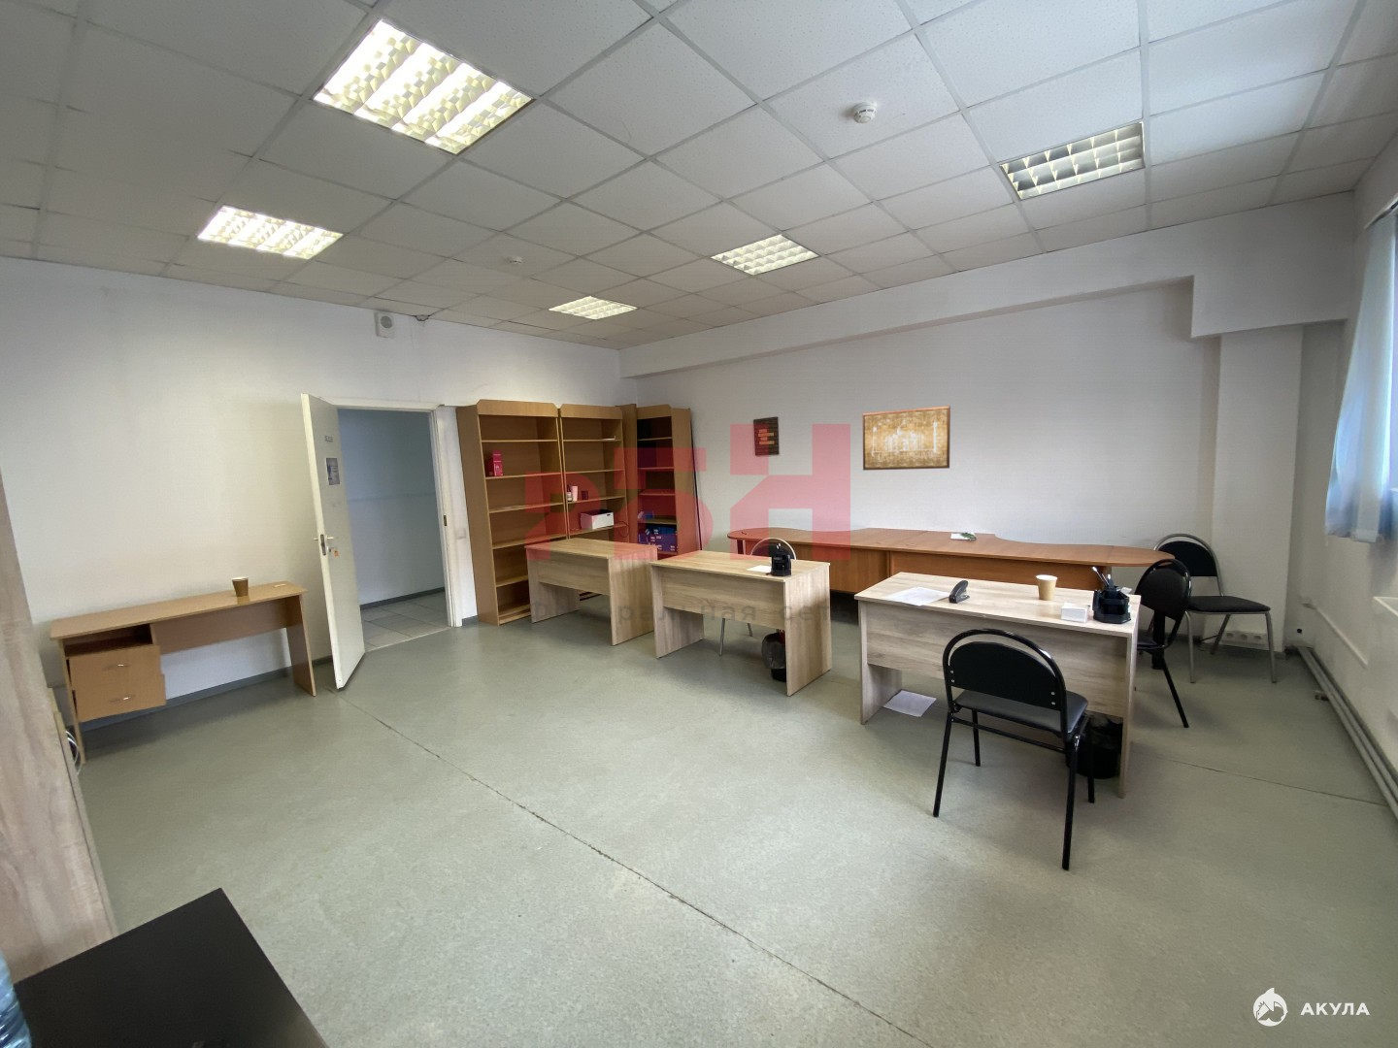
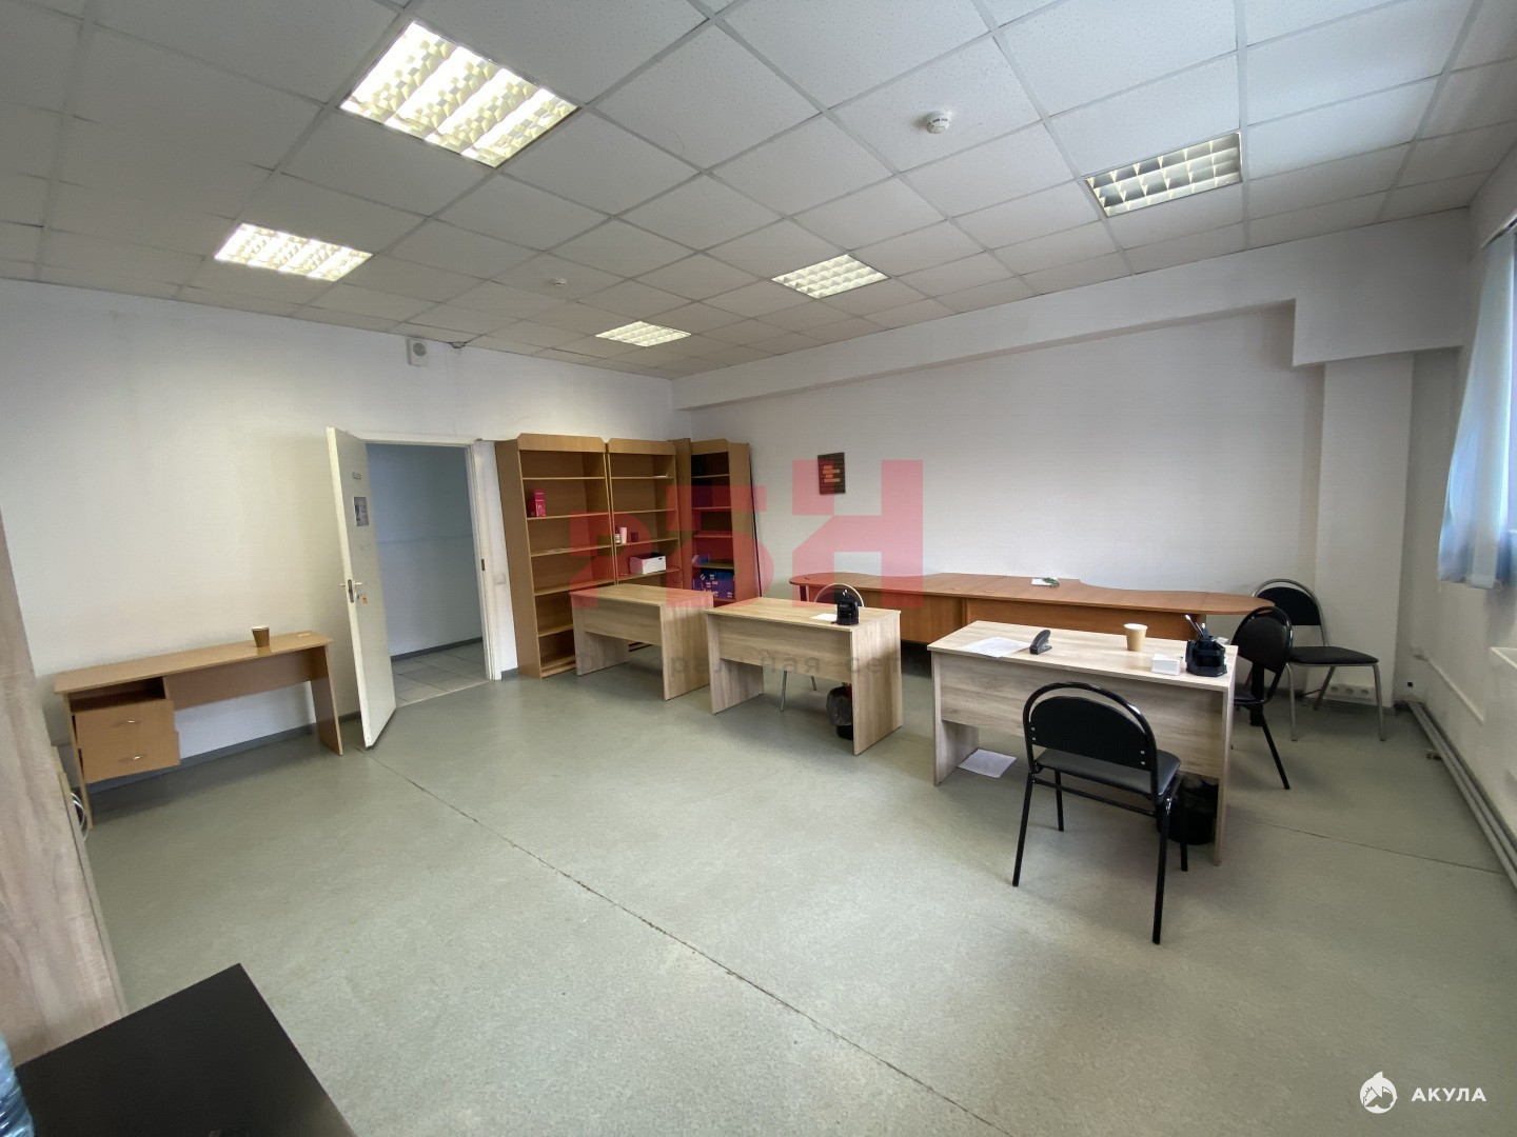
- wall art [862,405,951,471]
